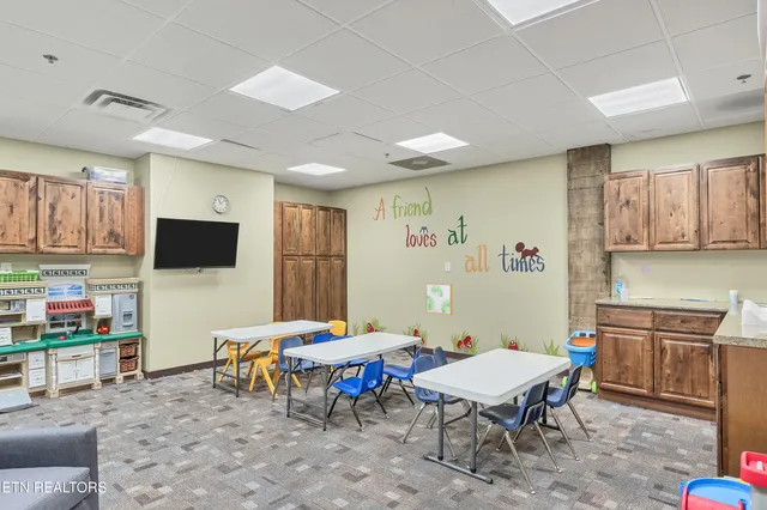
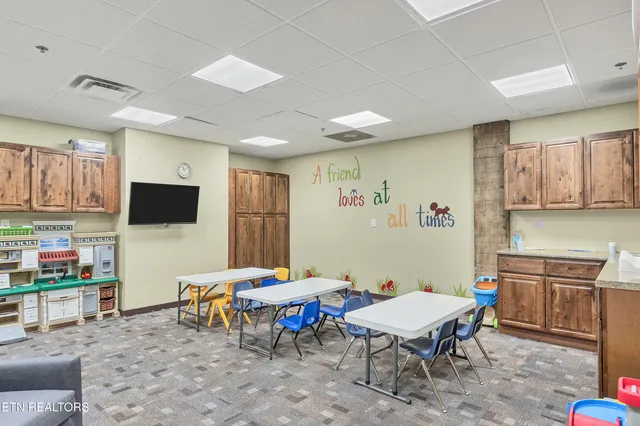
- wall art [424,281,453,316]
